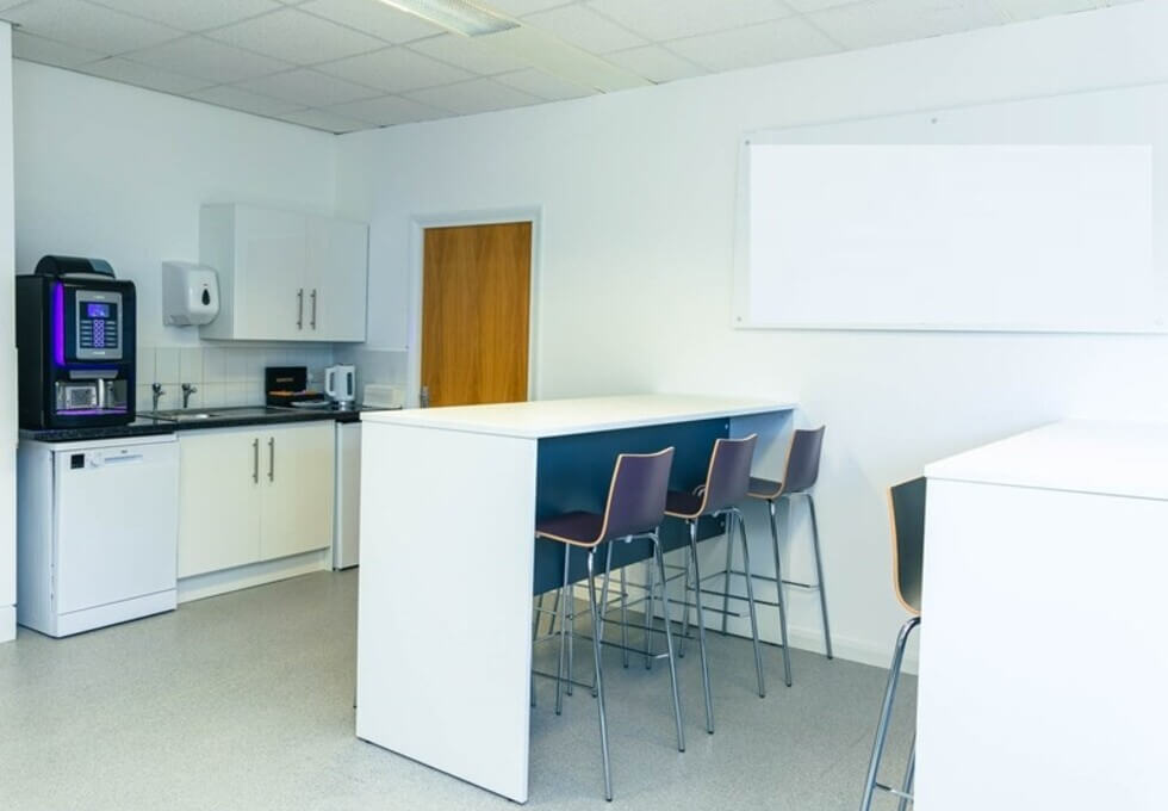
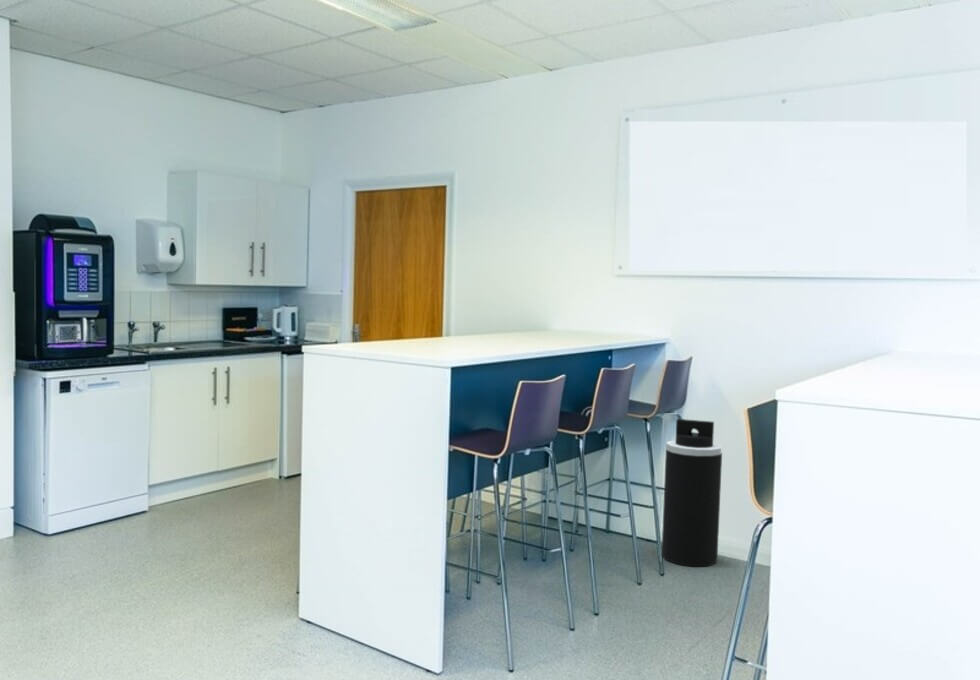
+ trash can [661,418,723,567]
